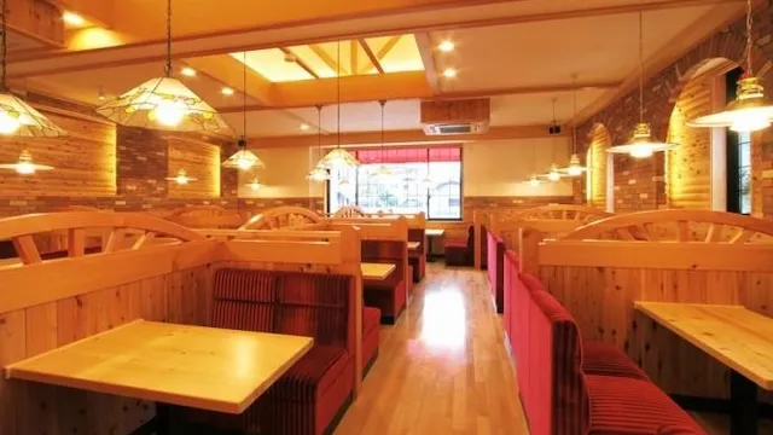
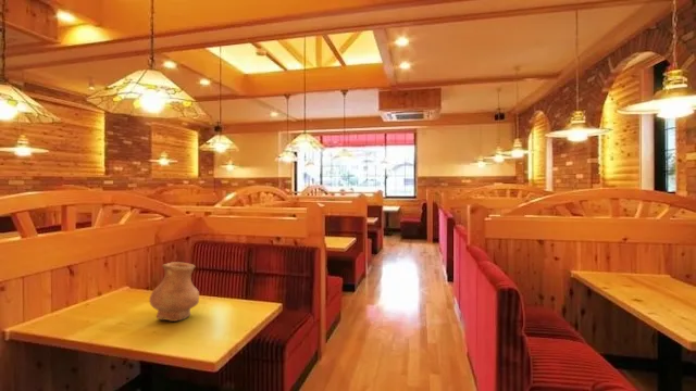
+ vase [148,261,200,323]
